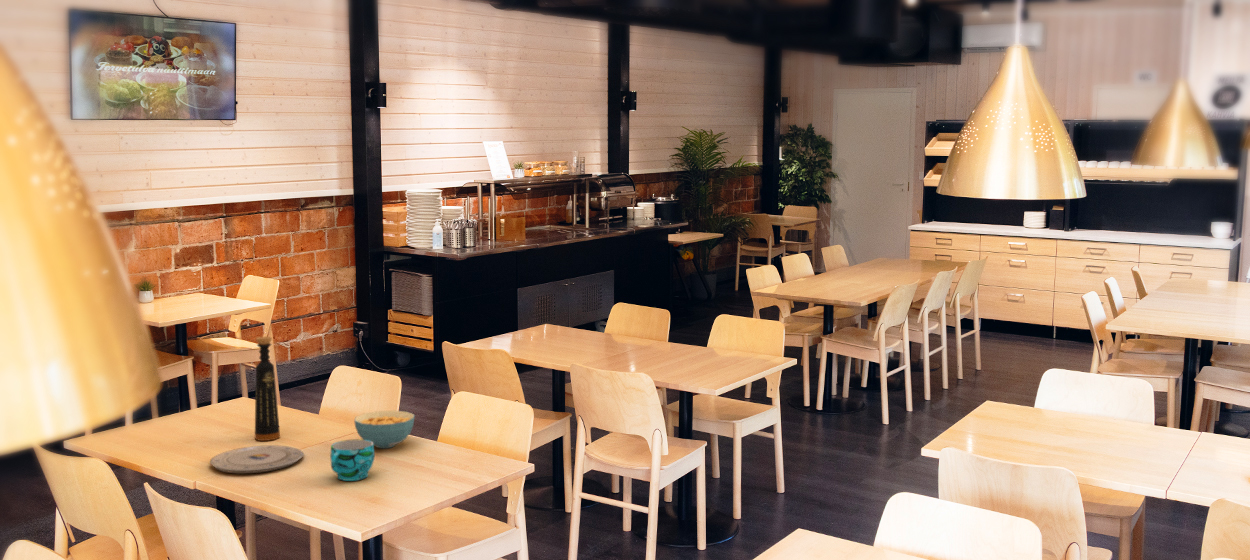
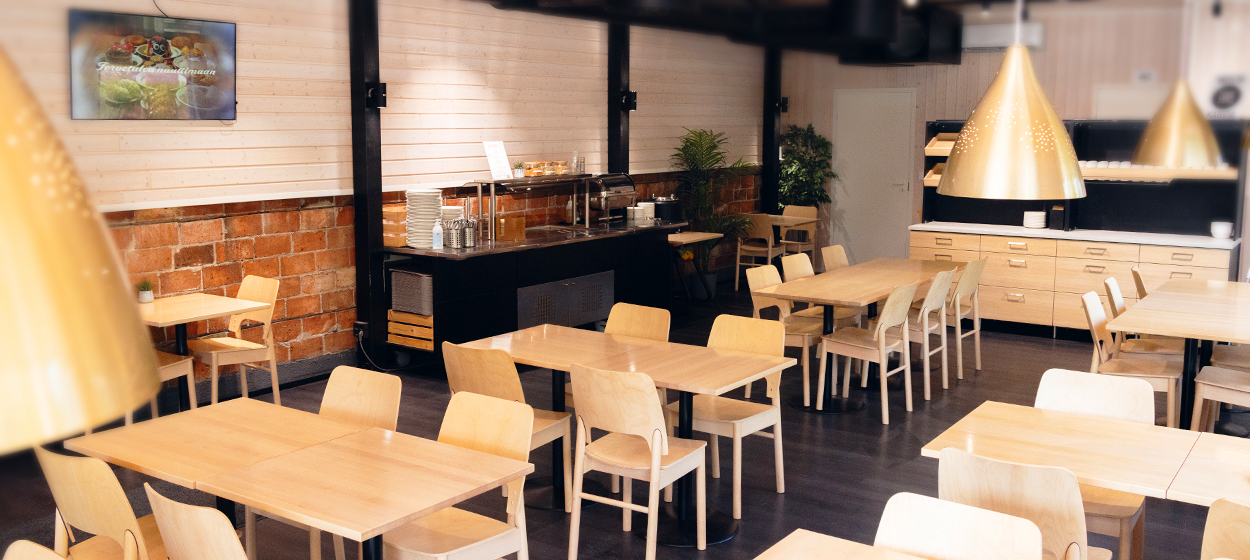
- cup [329,438,375,482]
- cereal bowl [353,410,416,449]
- plate [209,444,304,474]
- bottle [254,336,281,442]
